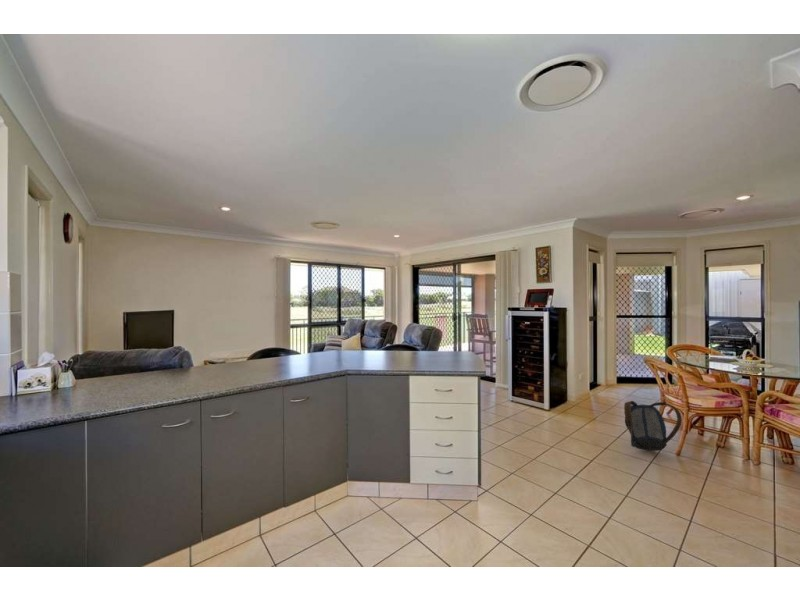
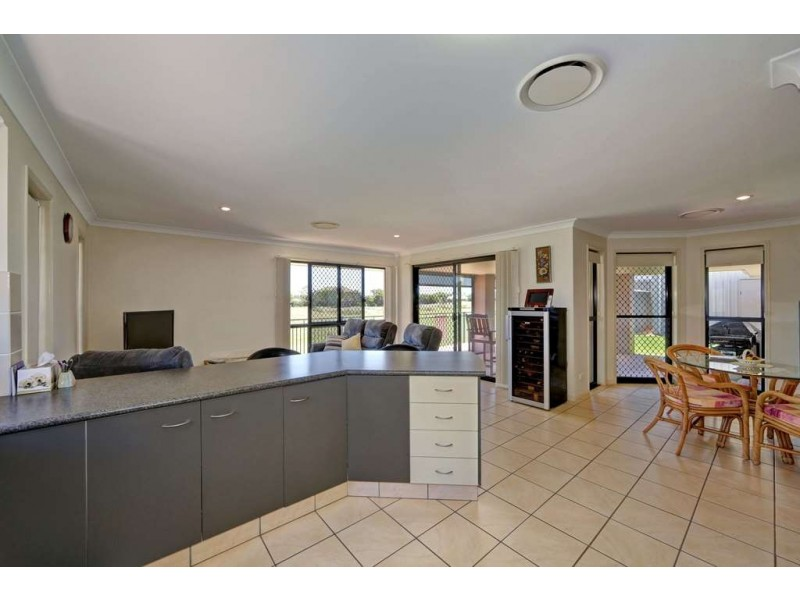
- backpack [623,400,683,452]
